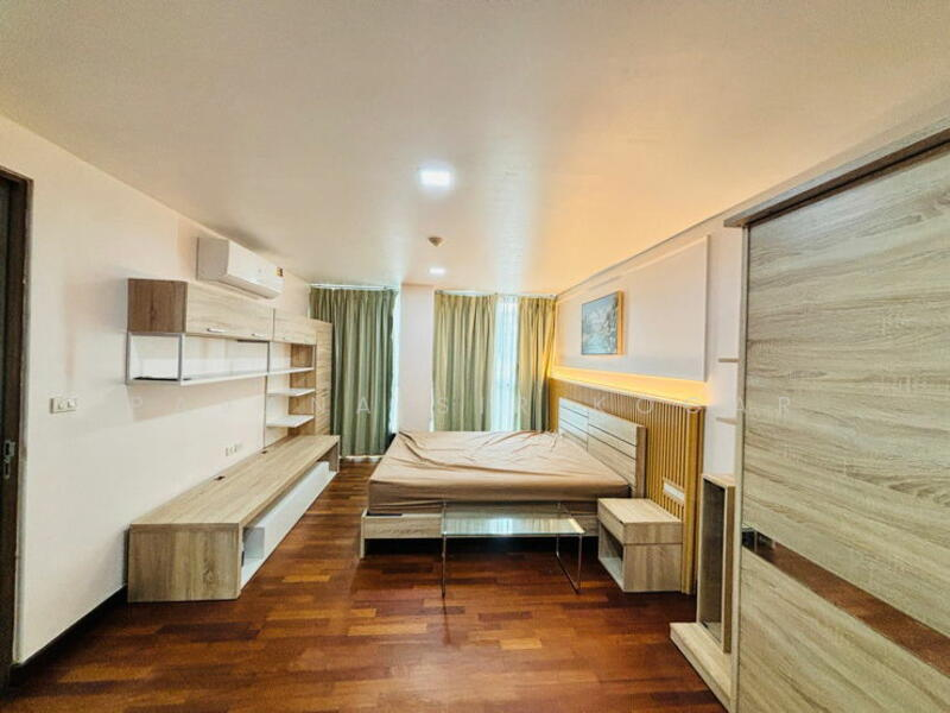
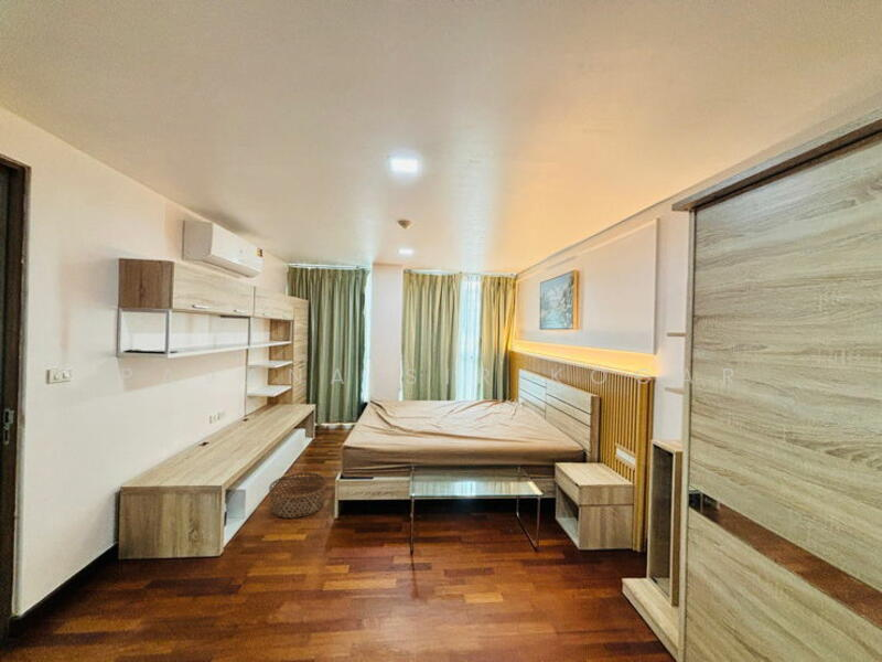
+ basket [268,471,327,519]
